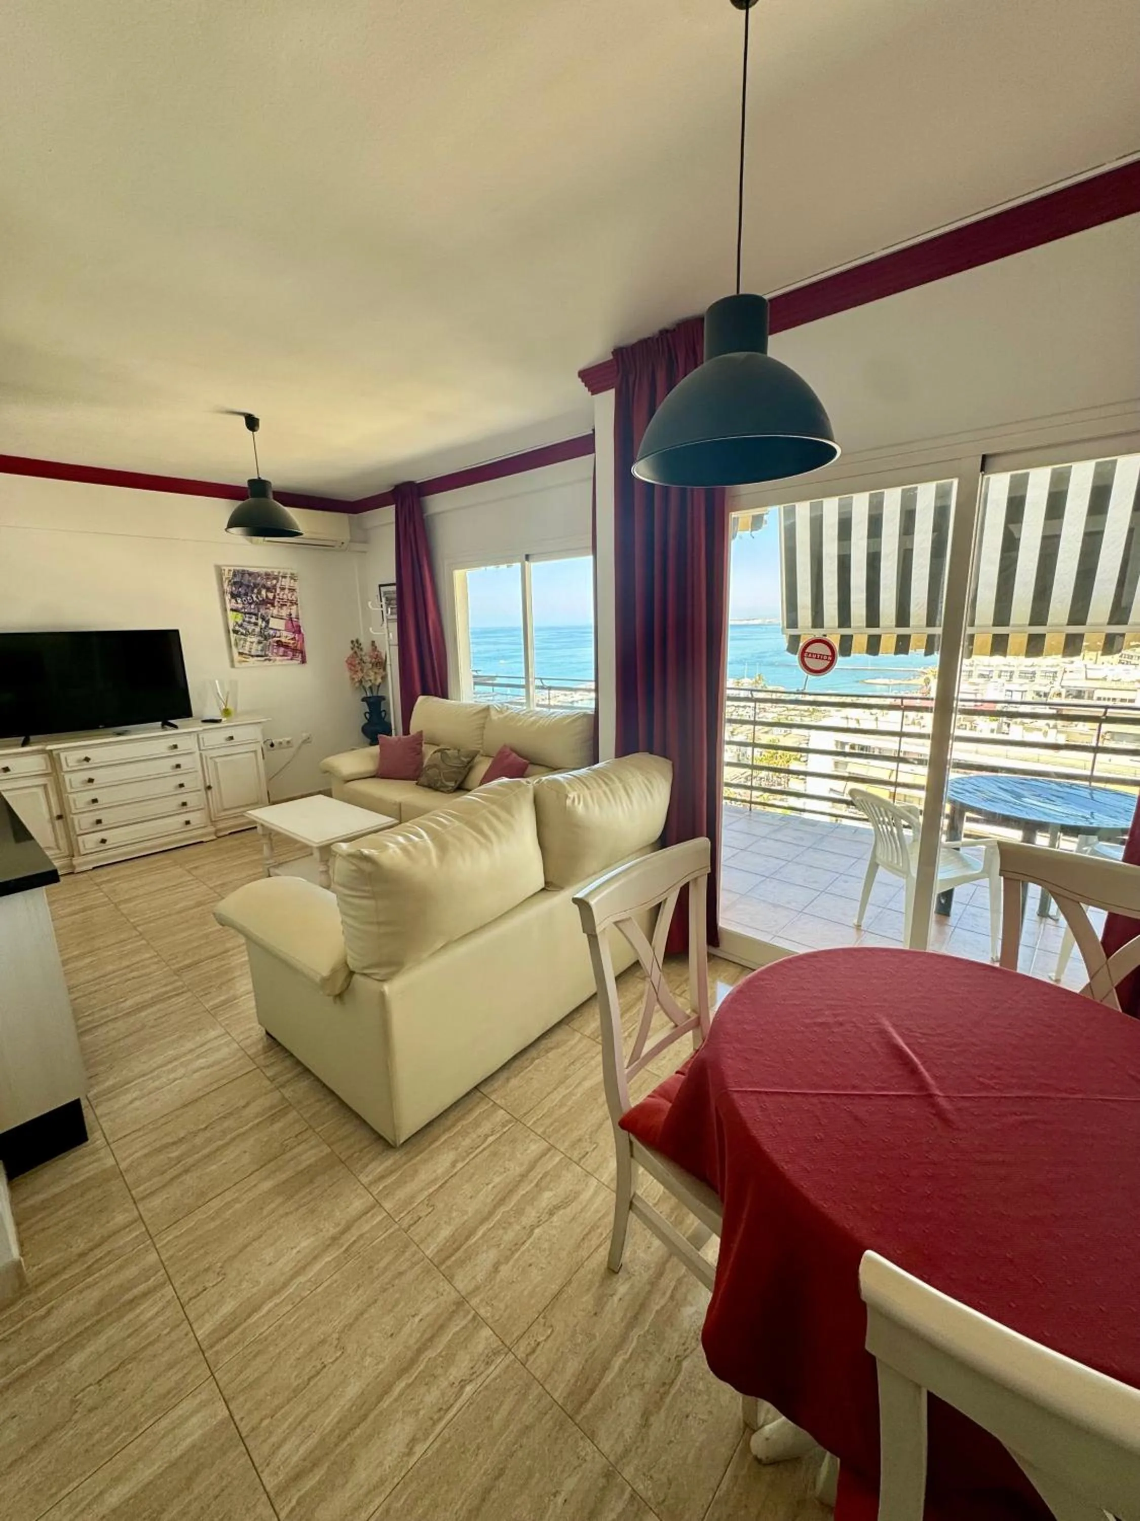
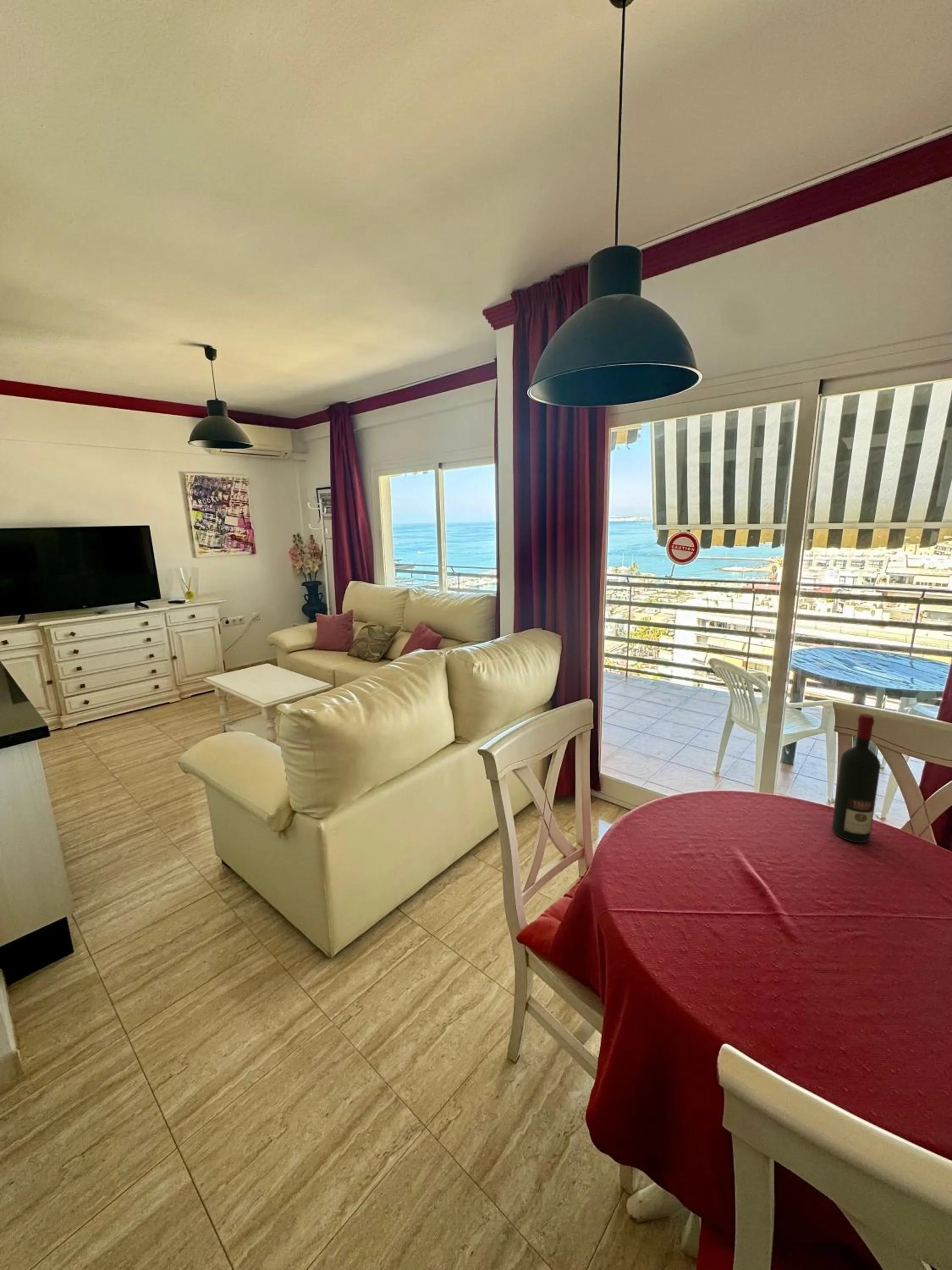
+ alcohol [831,714,881,843]
